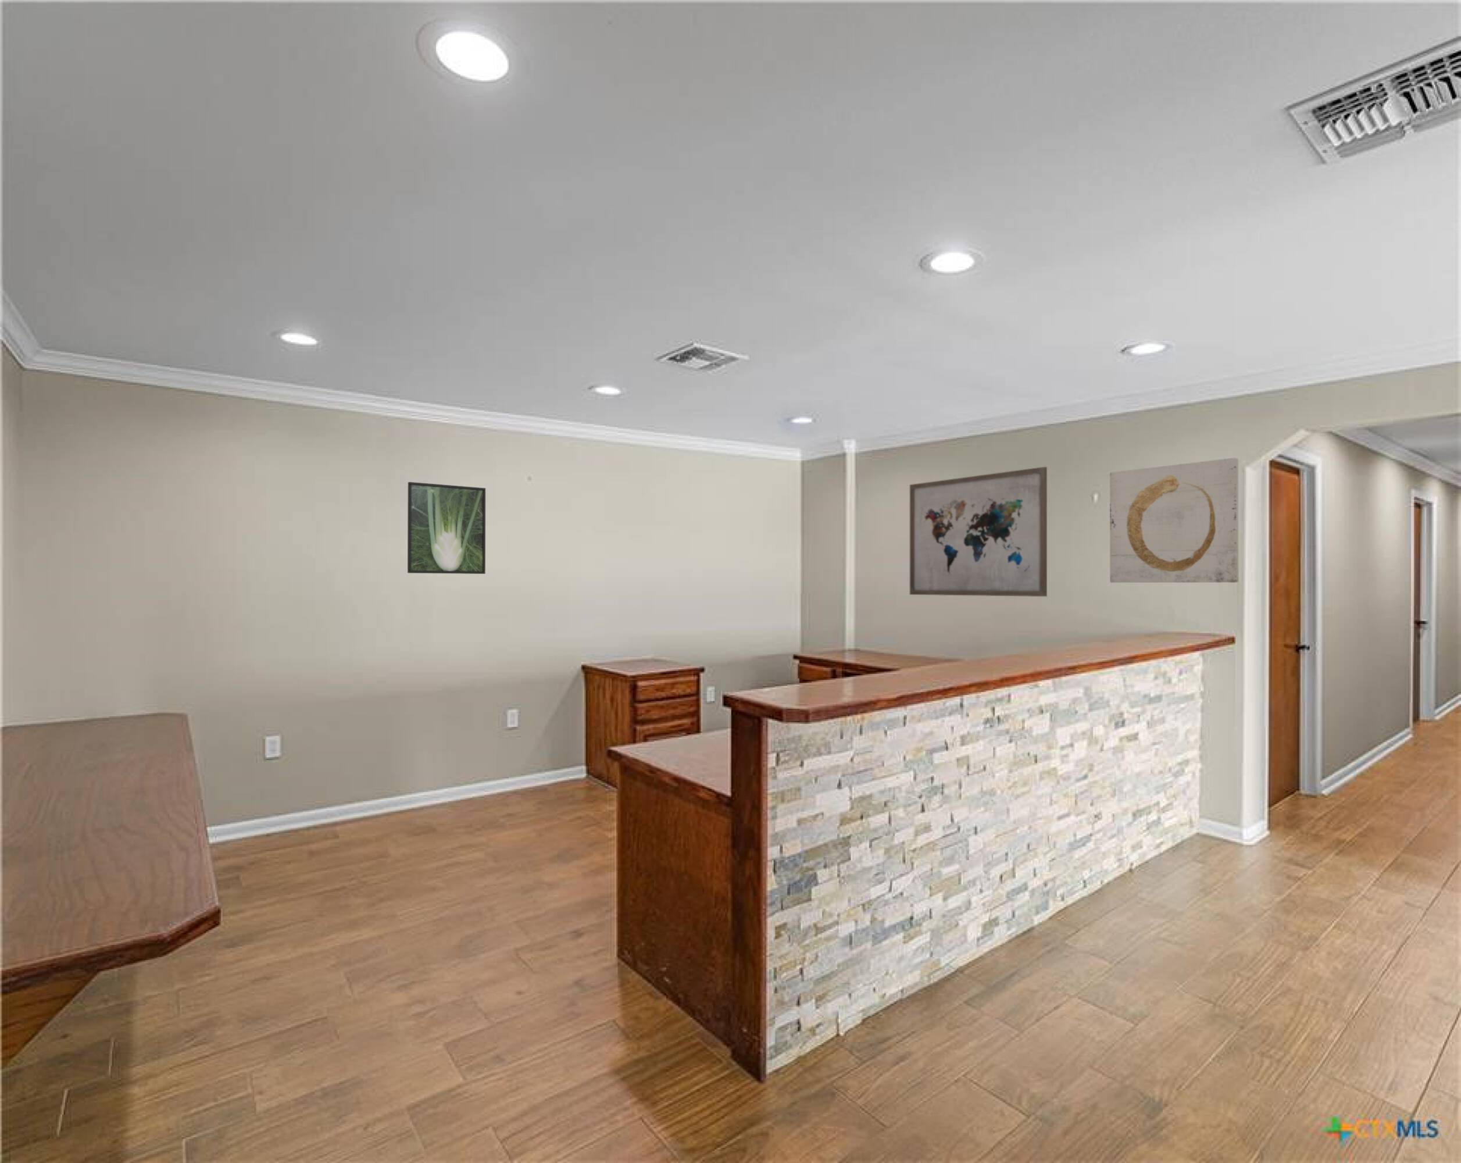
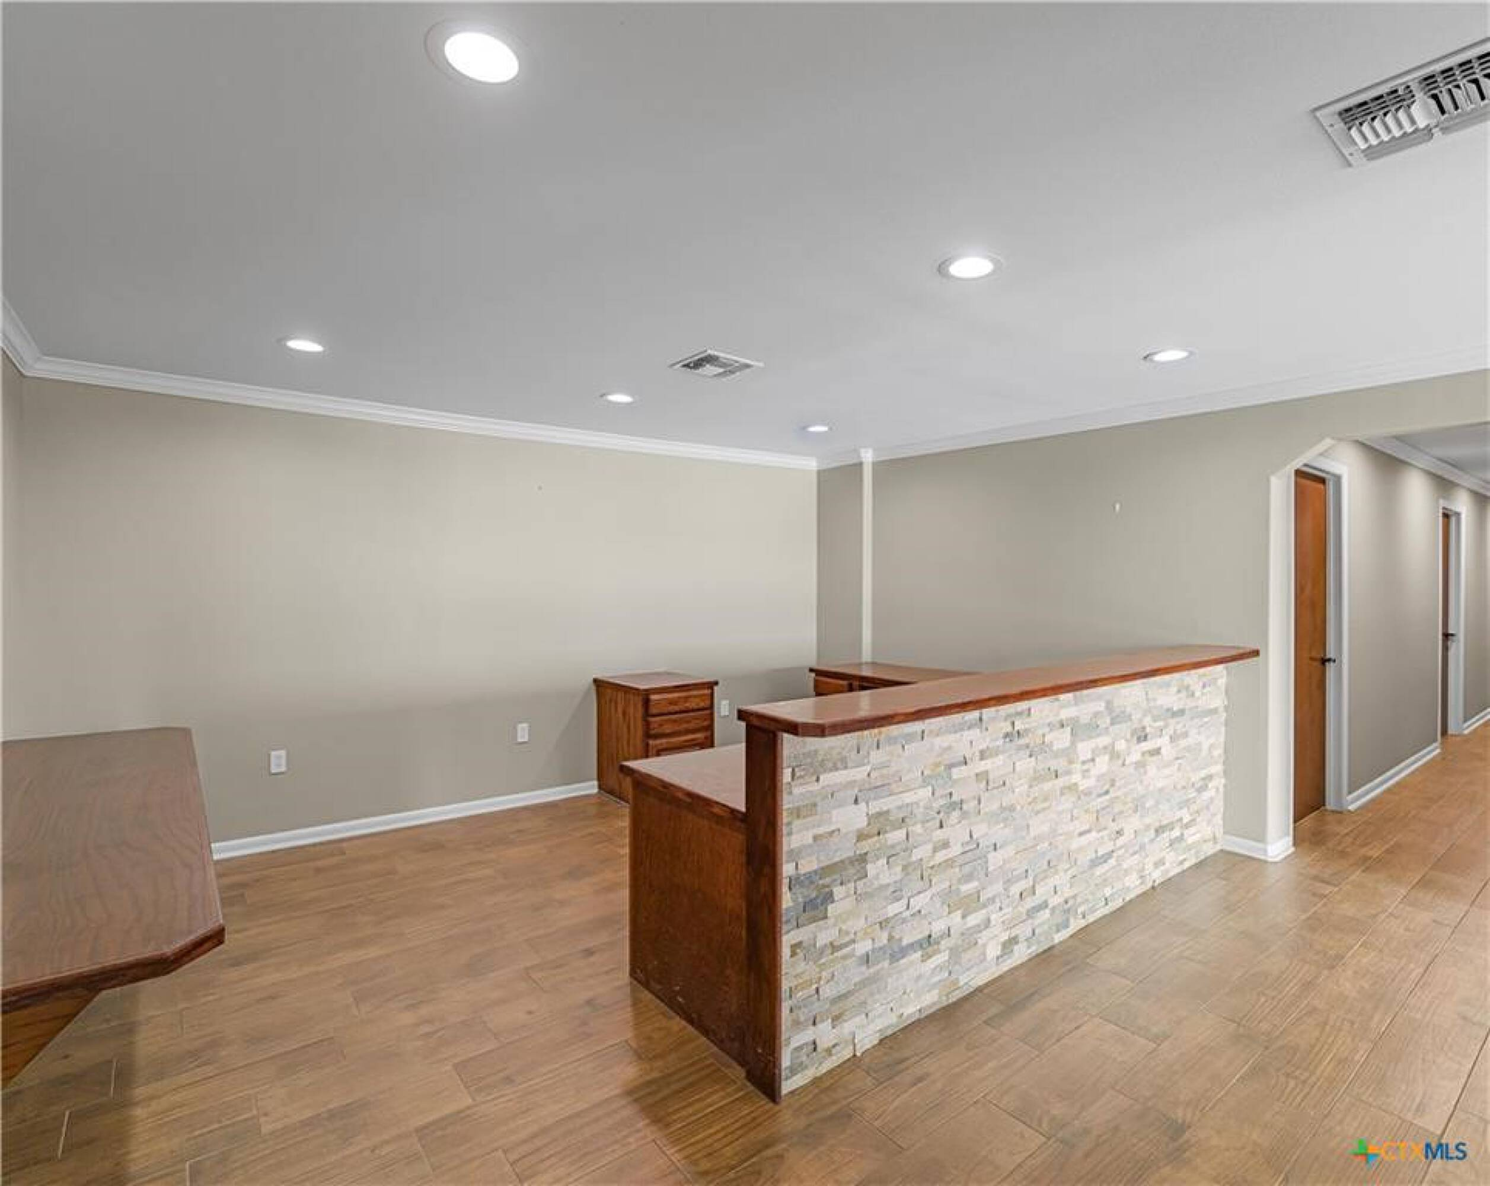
- wall art [909,466,1048,597]
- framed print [407,482,487,574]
- wall art [1110,457,1239,583]
